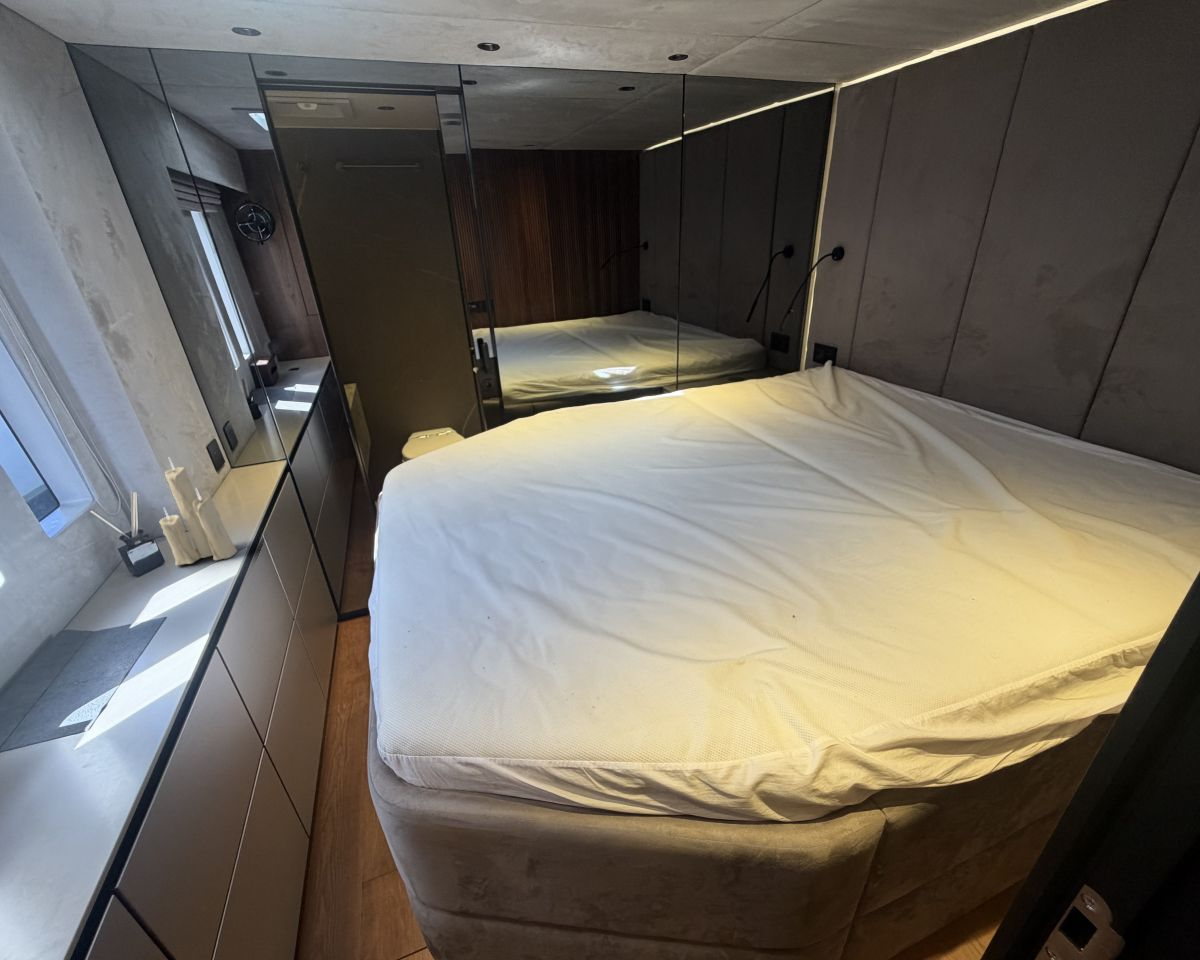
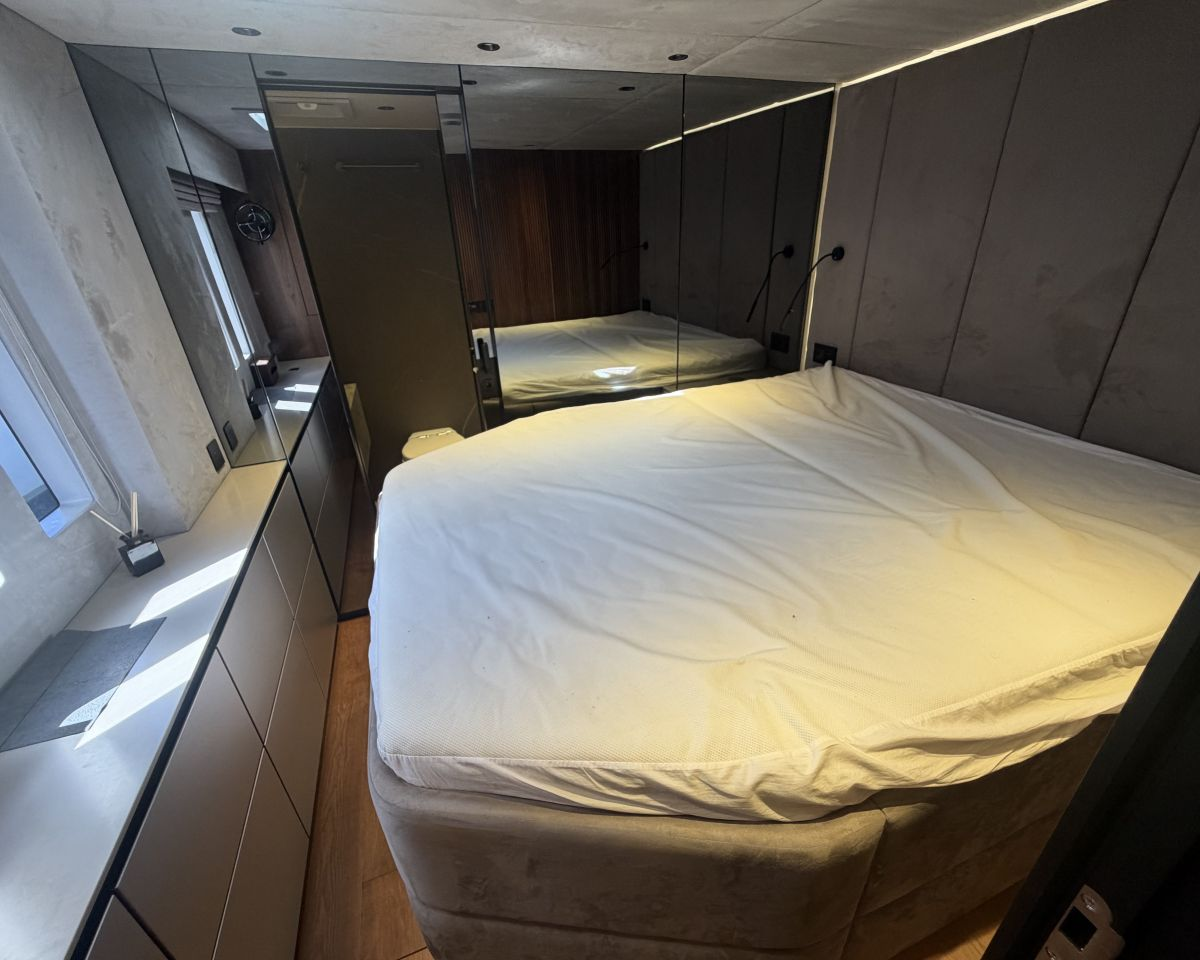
- candle [159,457,238,567]
